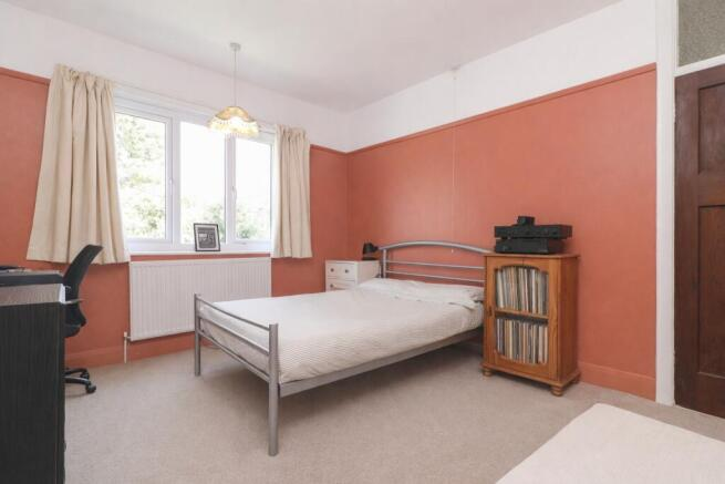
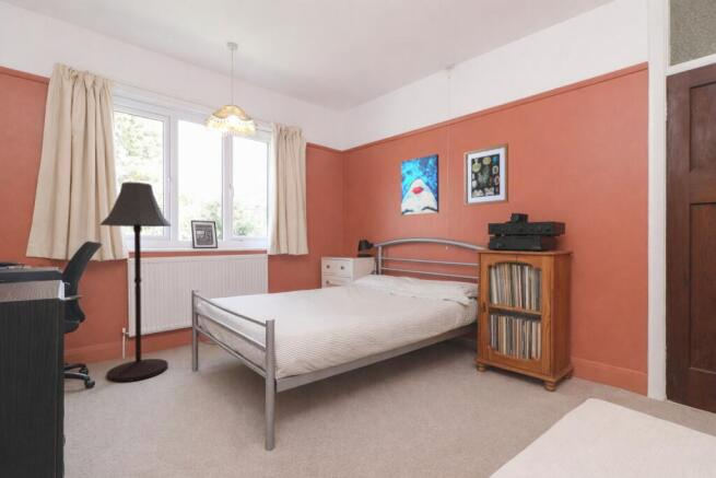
+ wall art [462,142,509,207]
+ wall art [400,153,441,217]
+ floor lamp [98,180,173,383]
